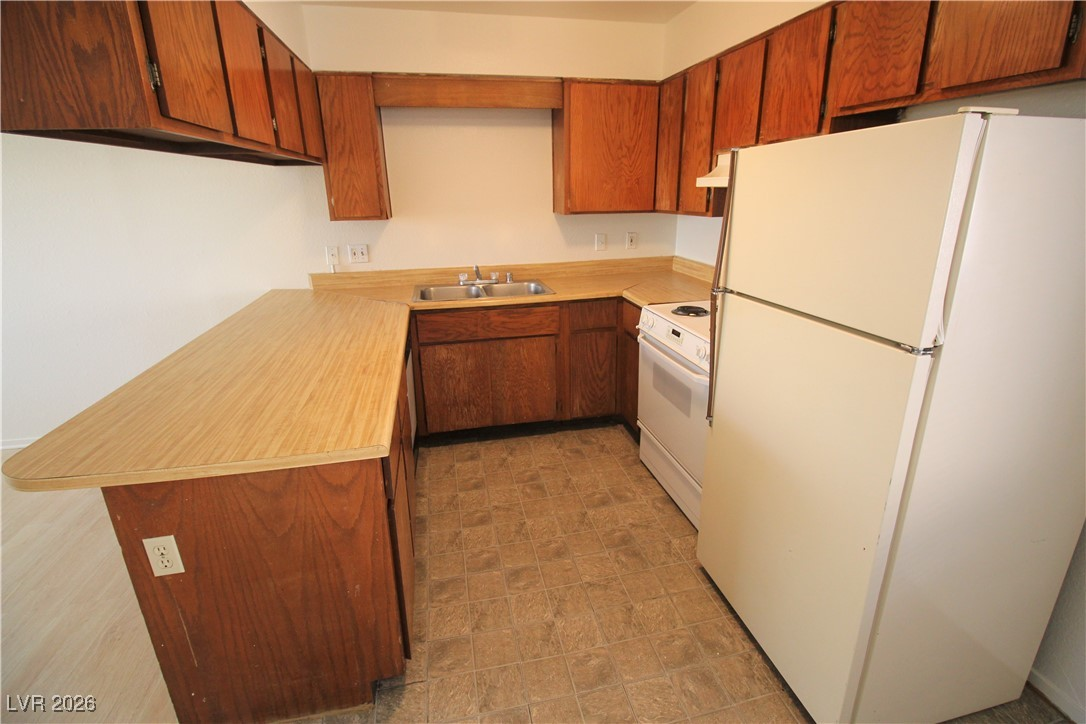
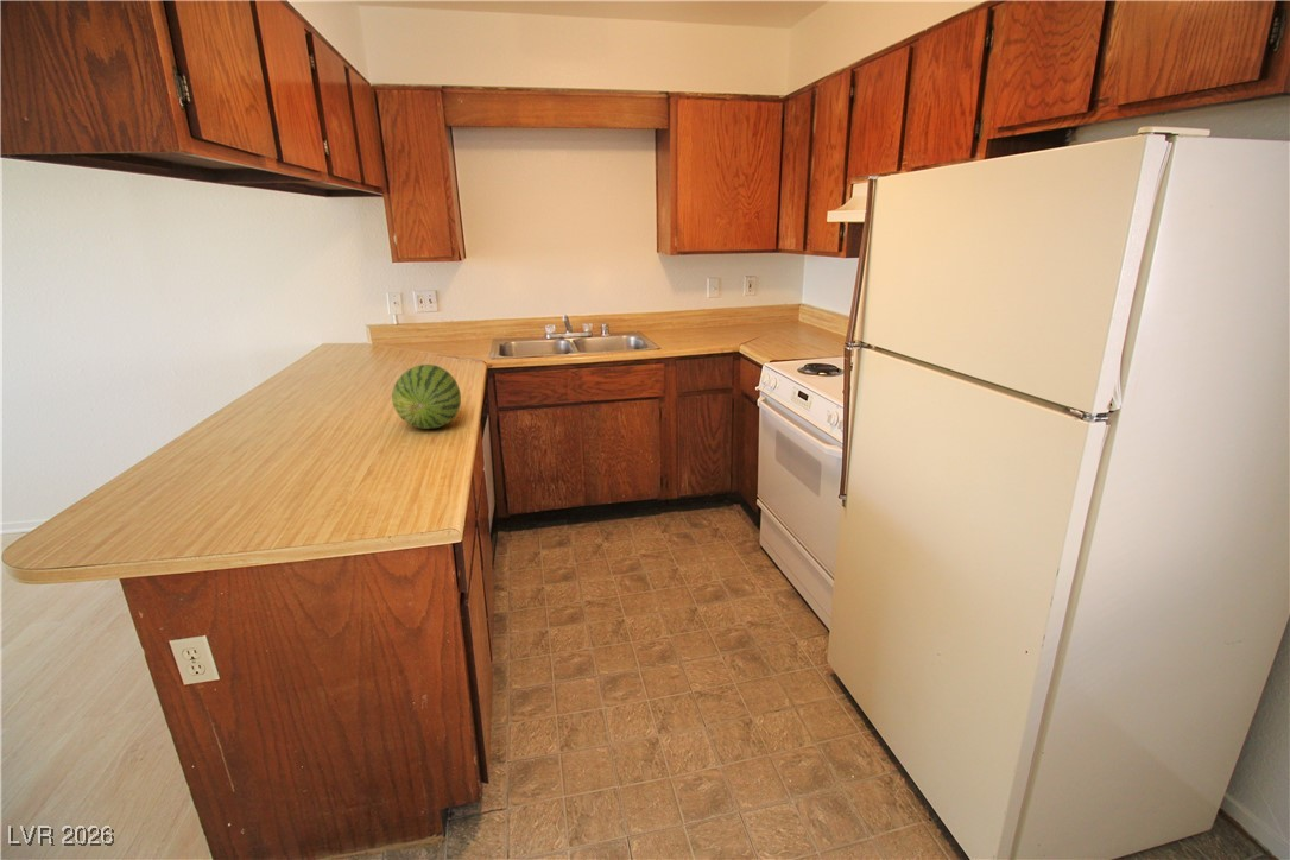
+ fruit [391,363,462,430]
